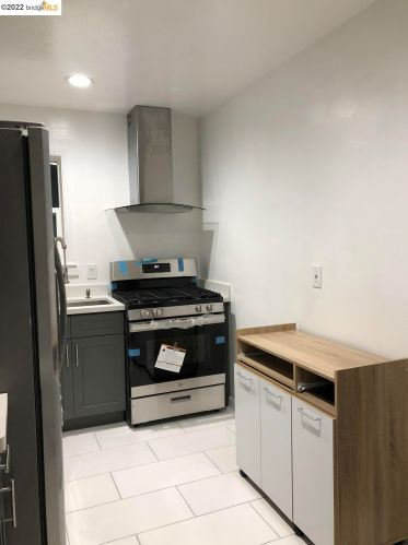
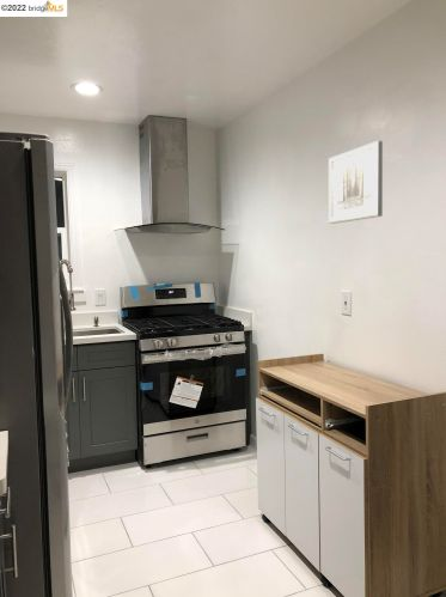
+ wall art [328,140,384,225]
